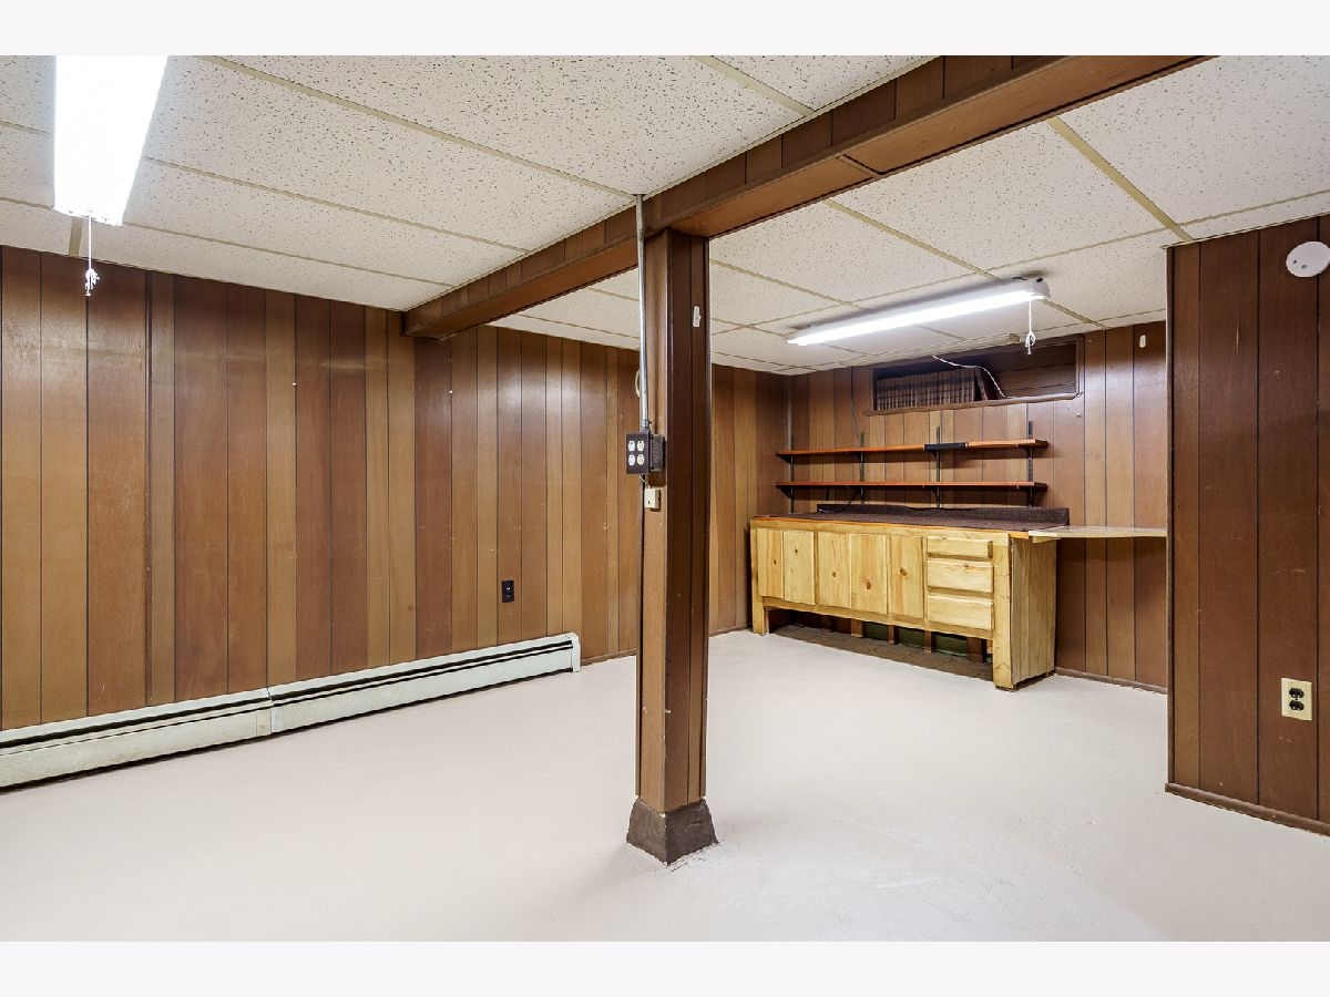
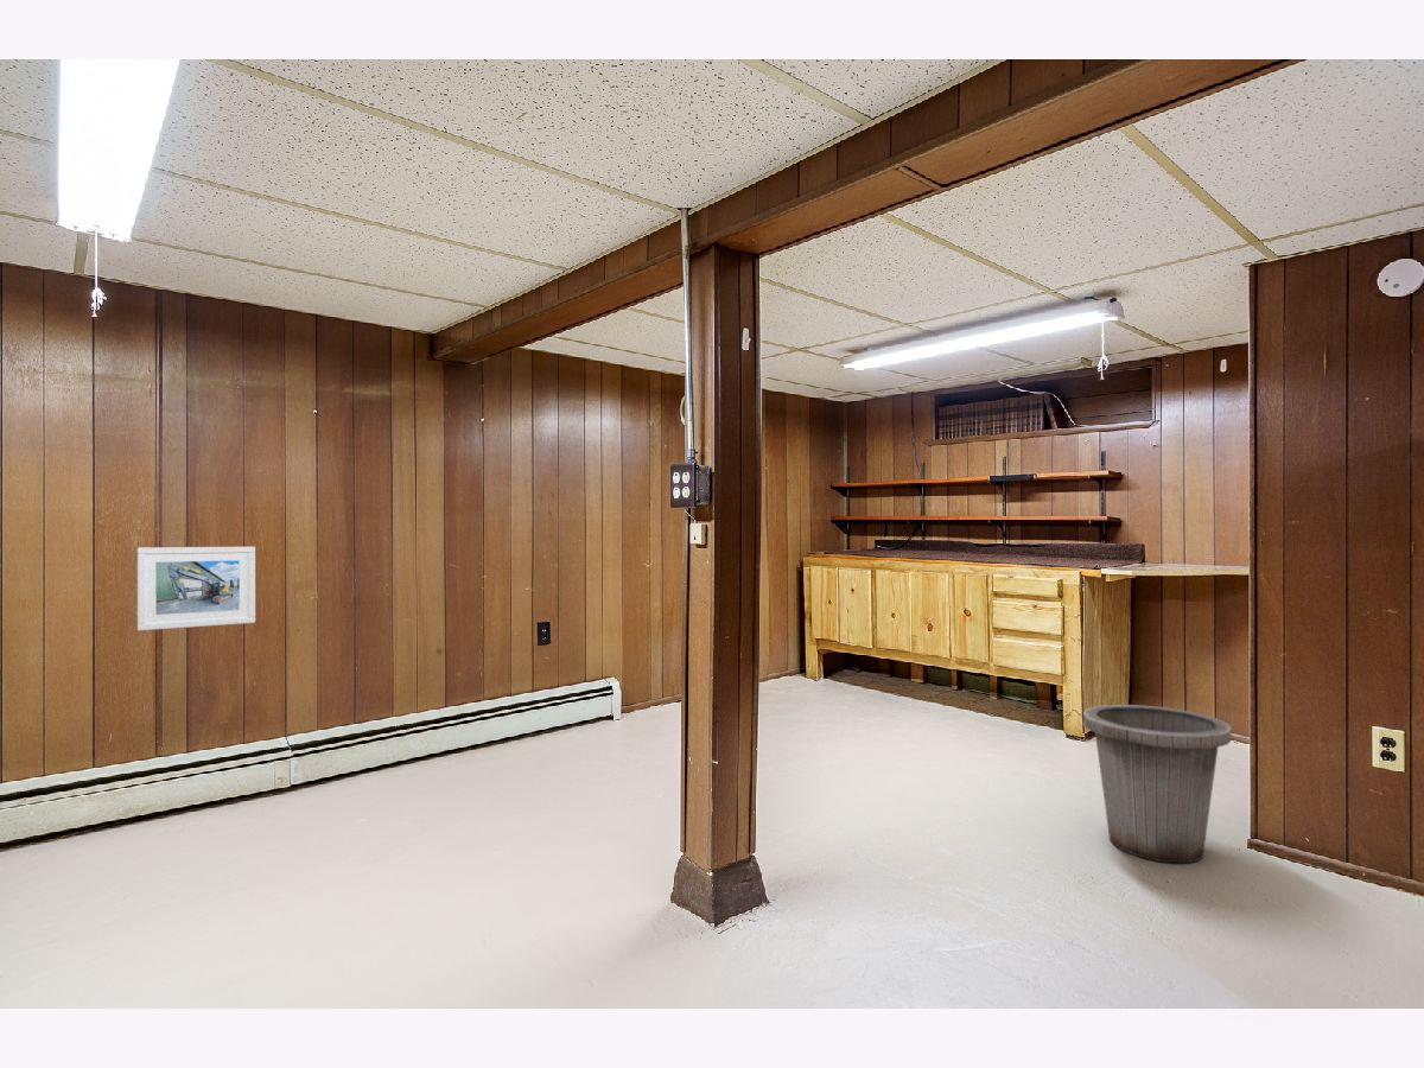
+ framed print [136,546,256,631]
+ trash can [1082,704,1232,864]
